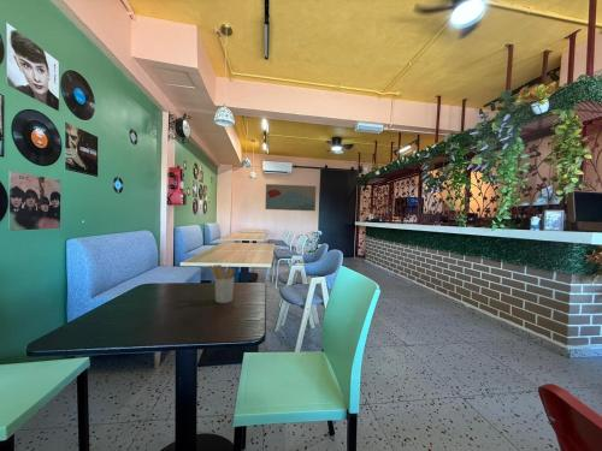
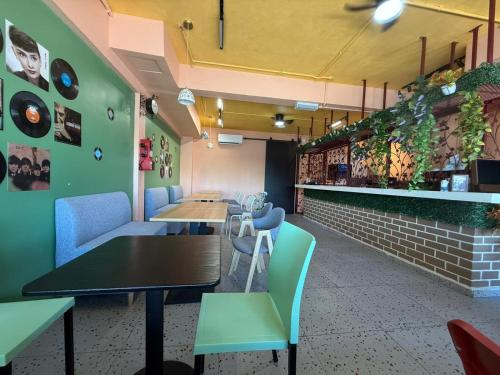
- utensil holder [207,263,236,304]
- wall art [264,183,317,212]
